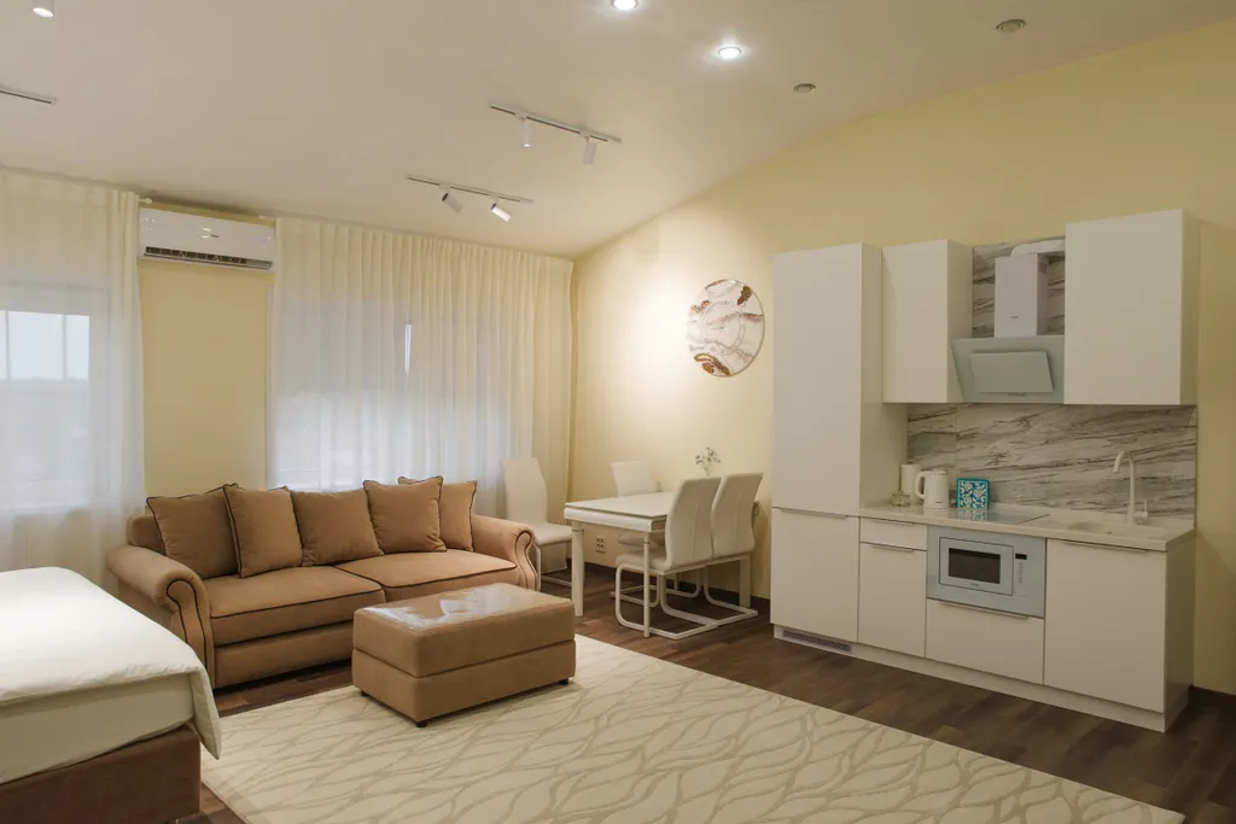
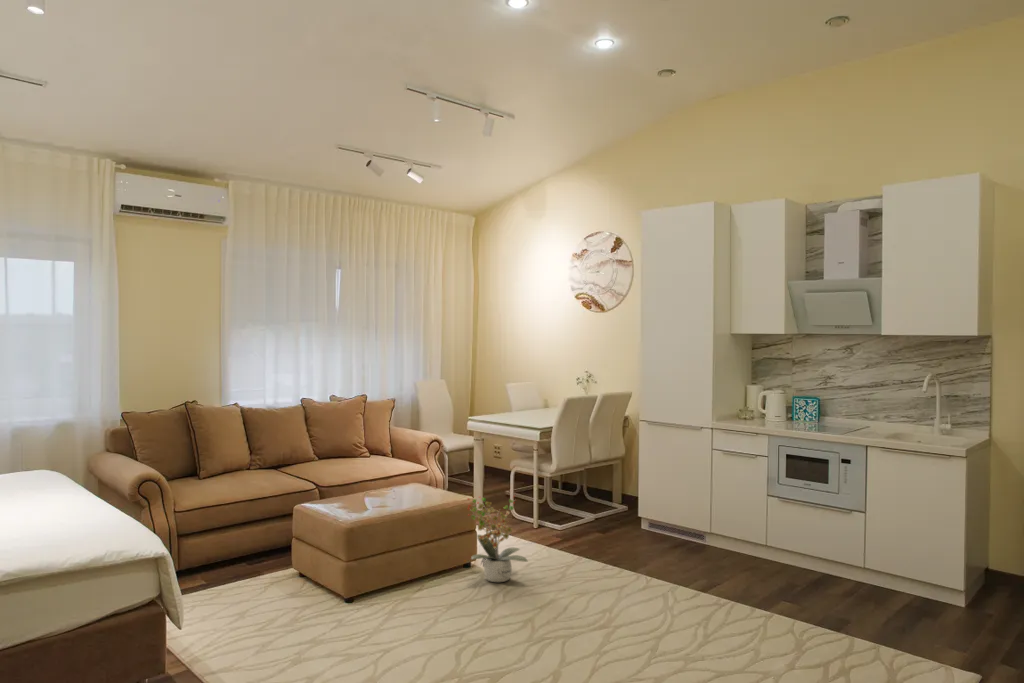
+ potted plant [466,494,528,583]
